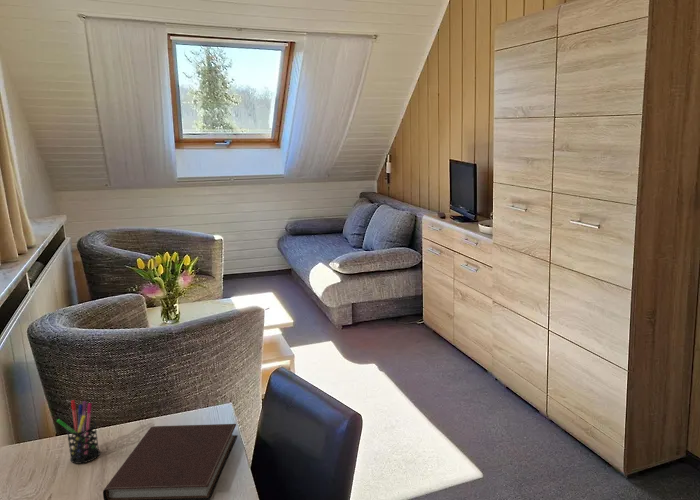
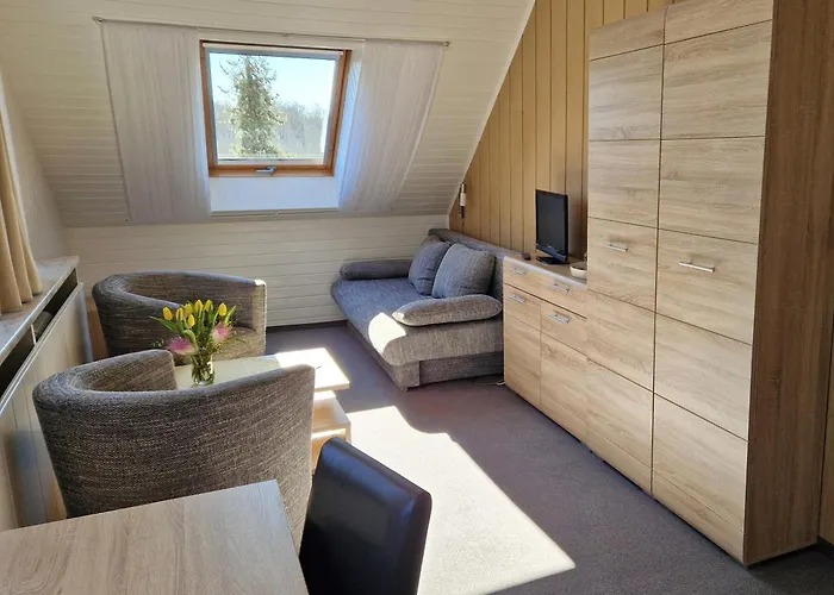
- pen holder [56,399,101,465]
- notebook [102,423,238,500]
